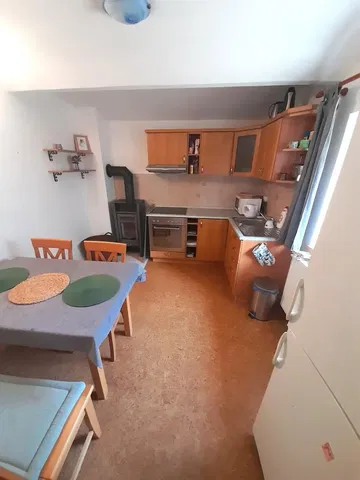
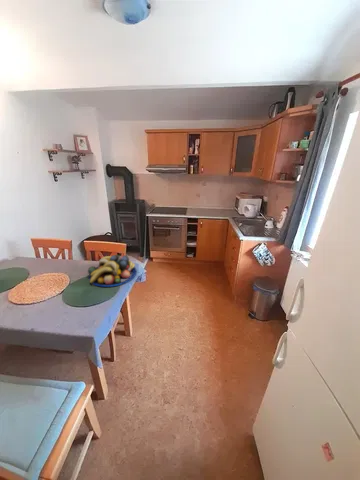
+ fruit bowl [87,254,138,288]
